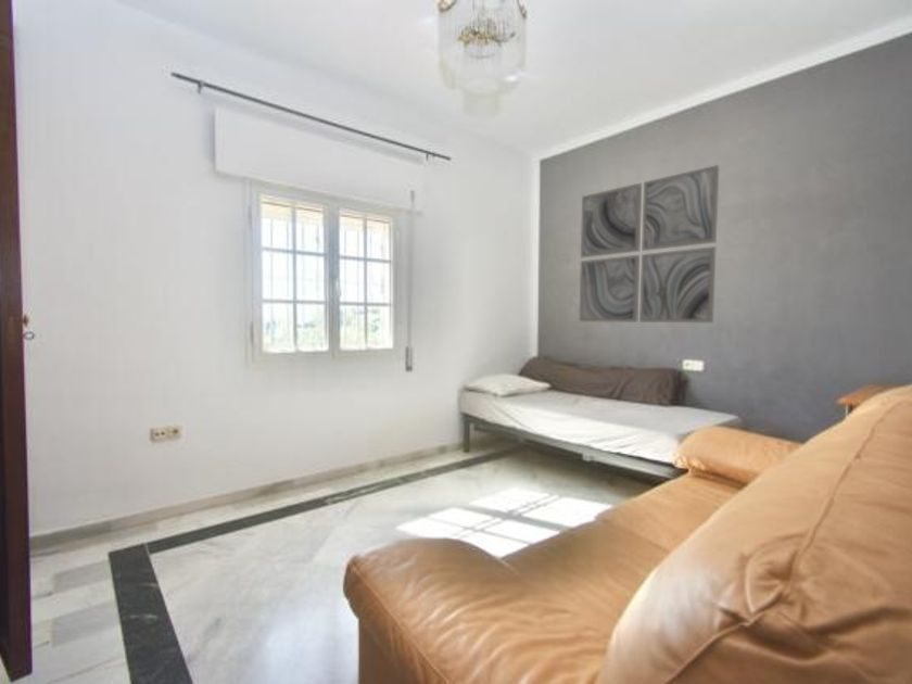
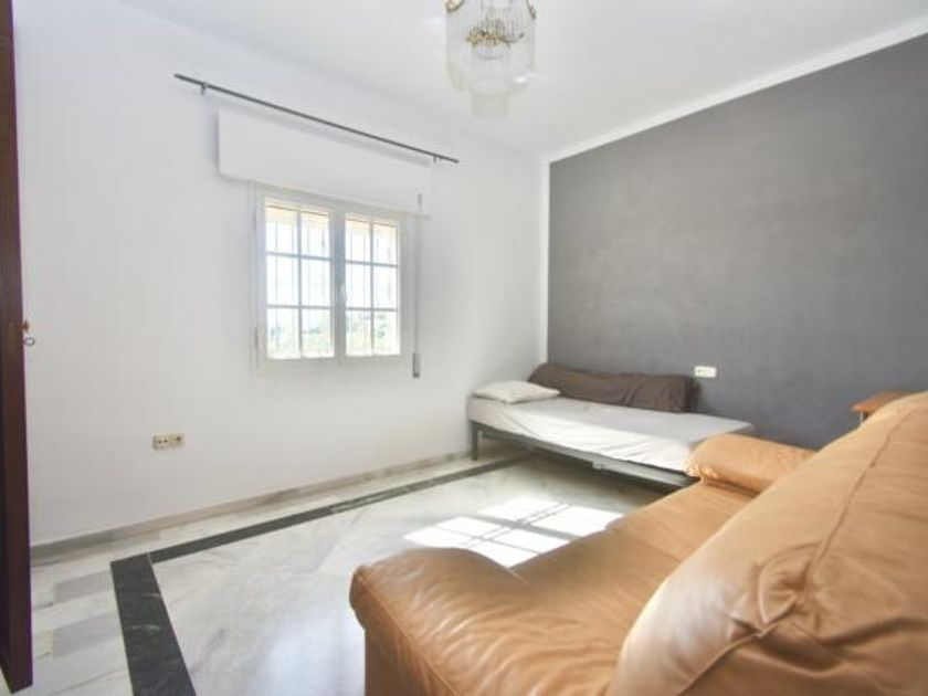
- wall art [578,164,720,324]
